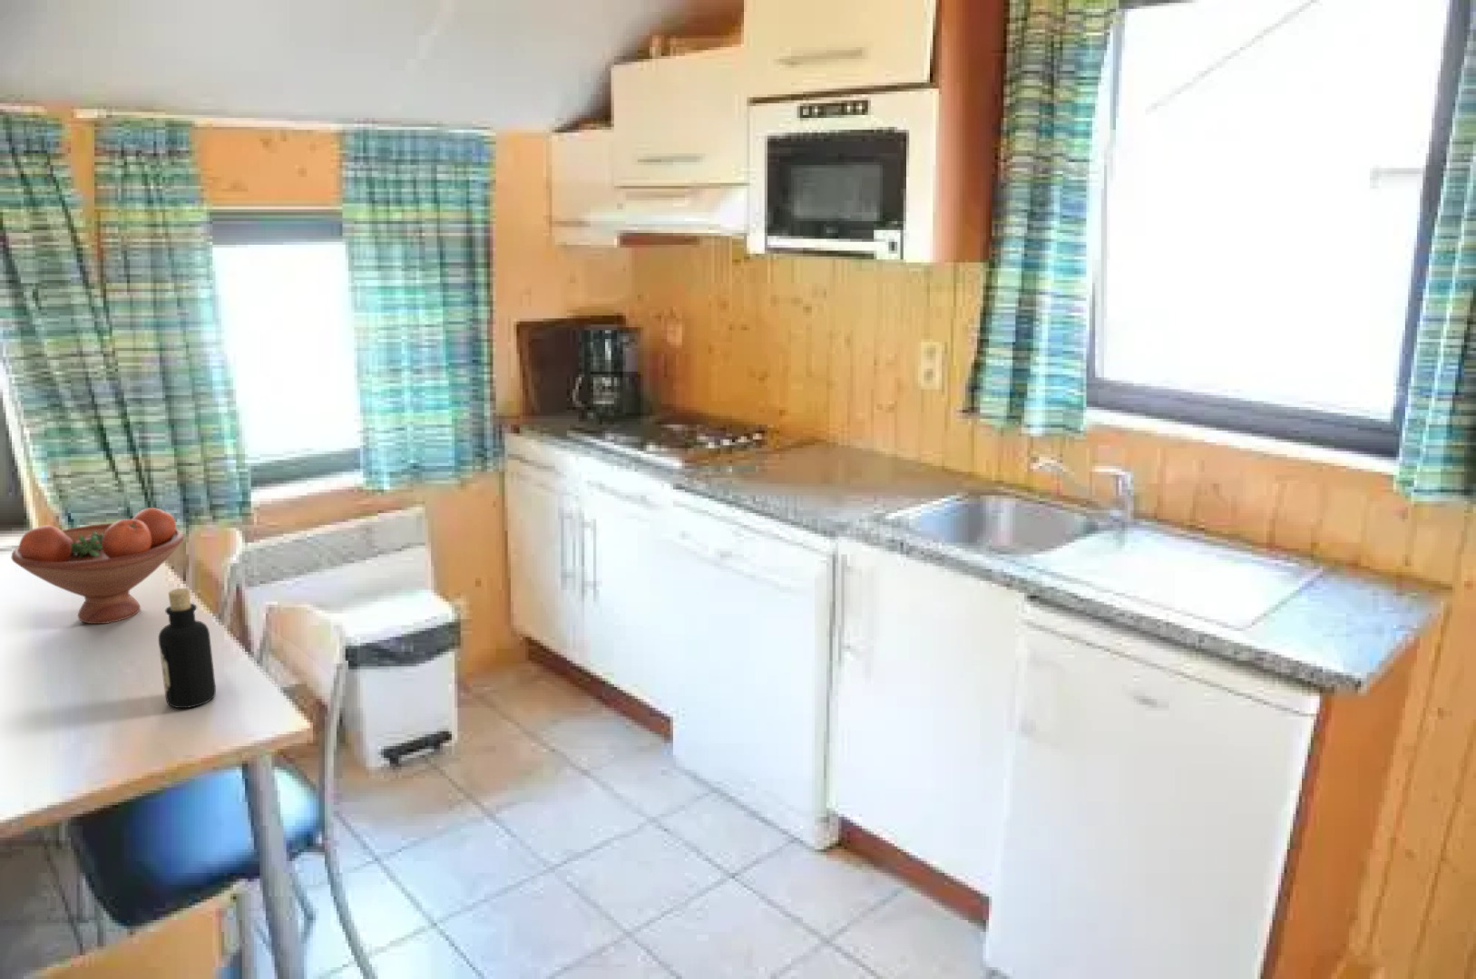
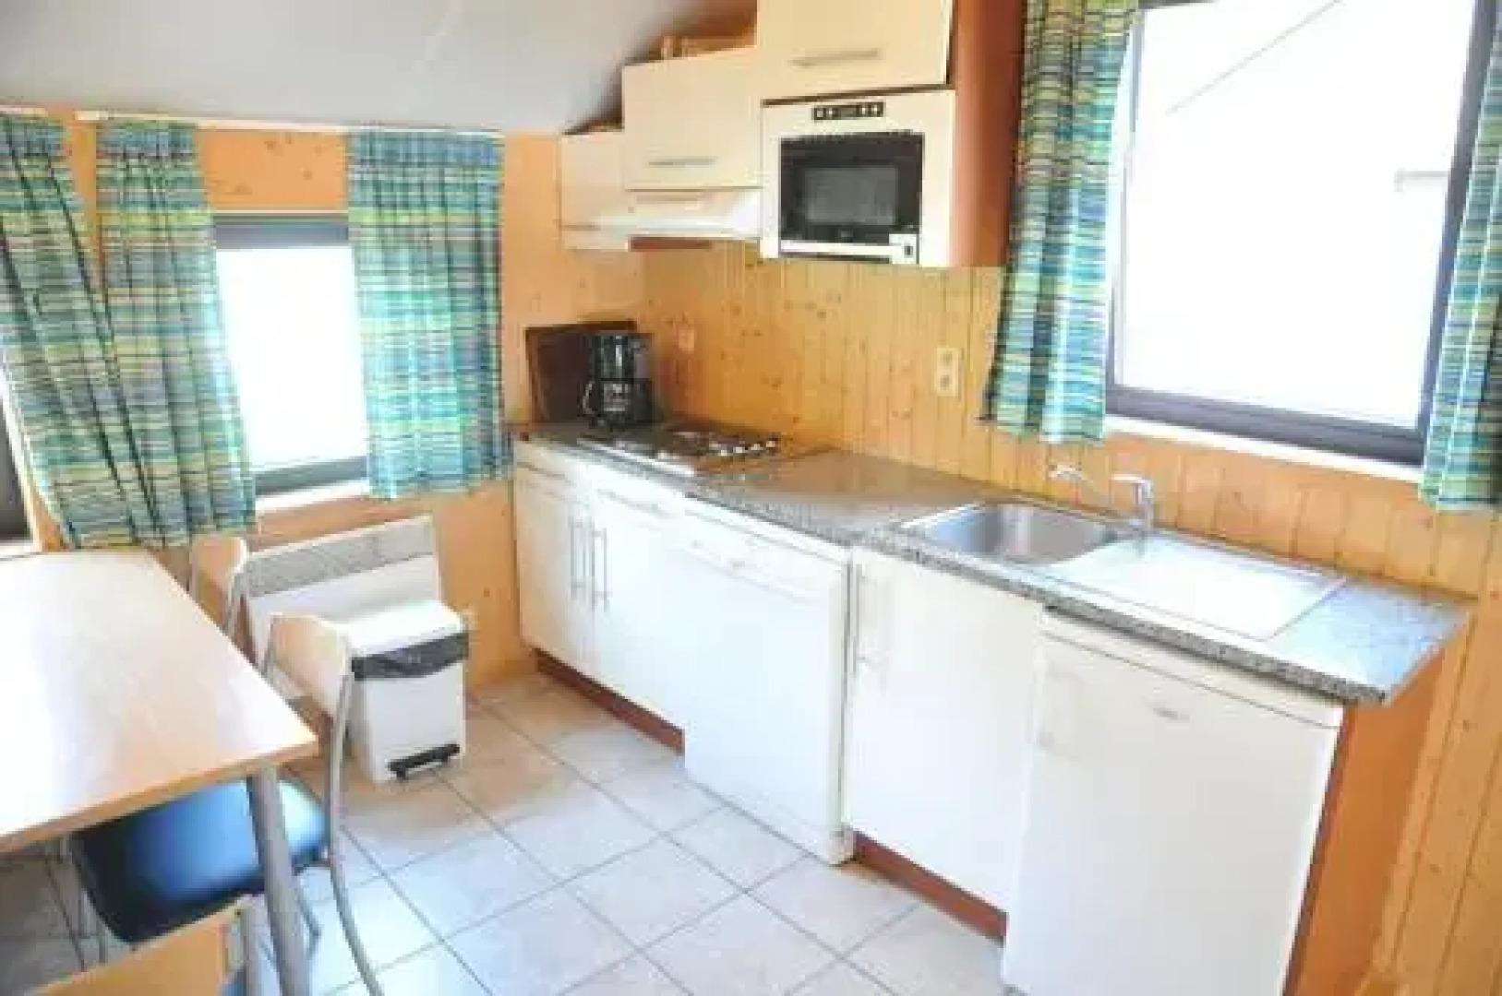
- fruit bowl [10,507,184,625]
- bottle [157,588,216,709]
